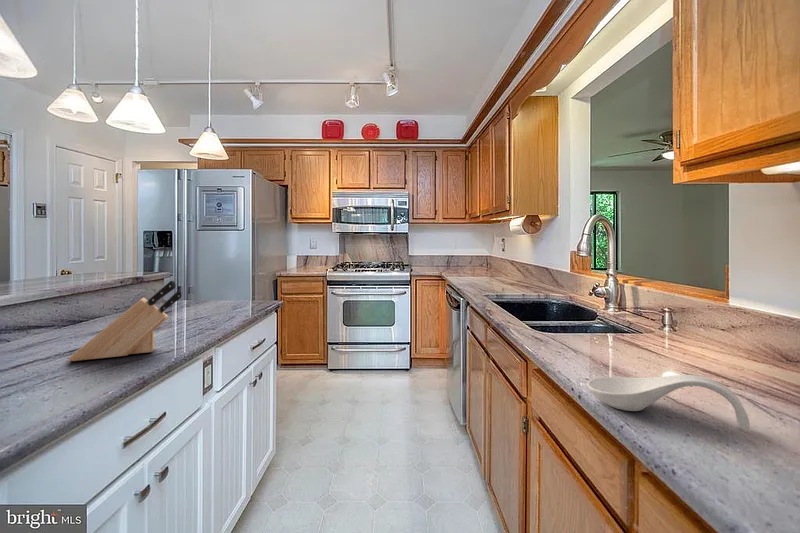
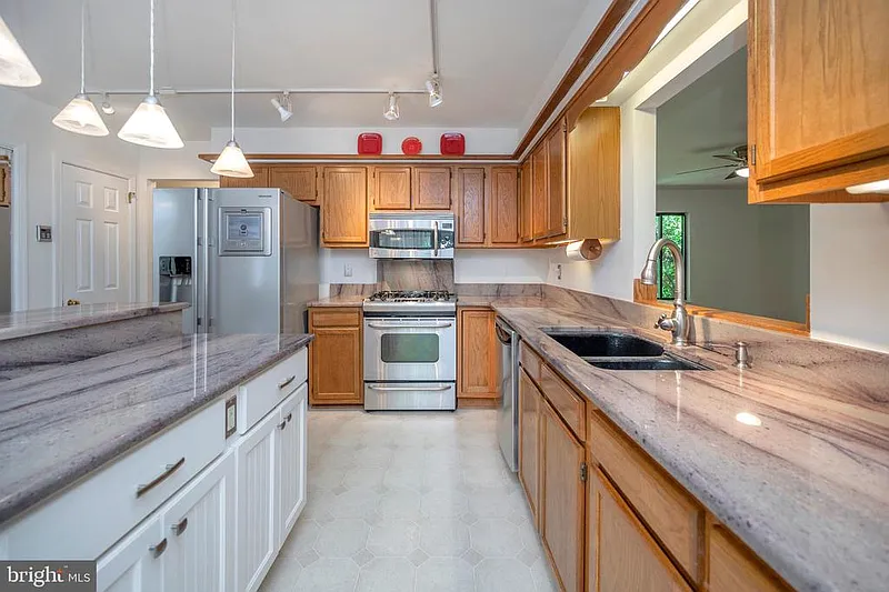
- knife block [67,280,183,362]
- spoon rest [586,374,751,432]
